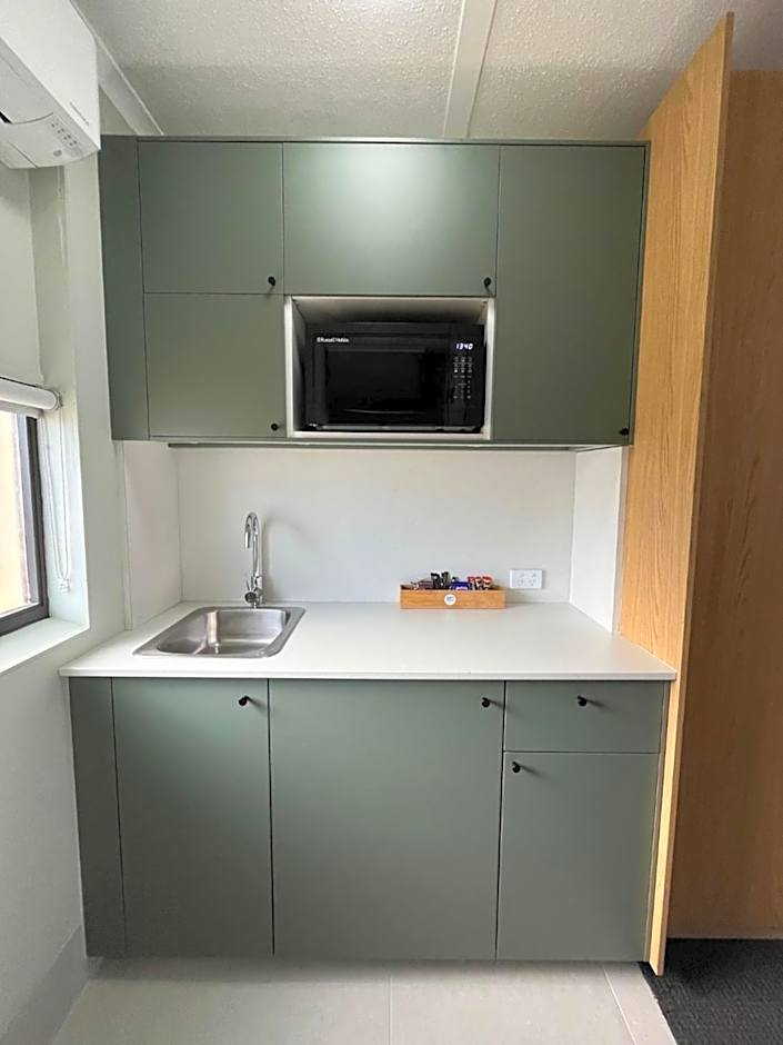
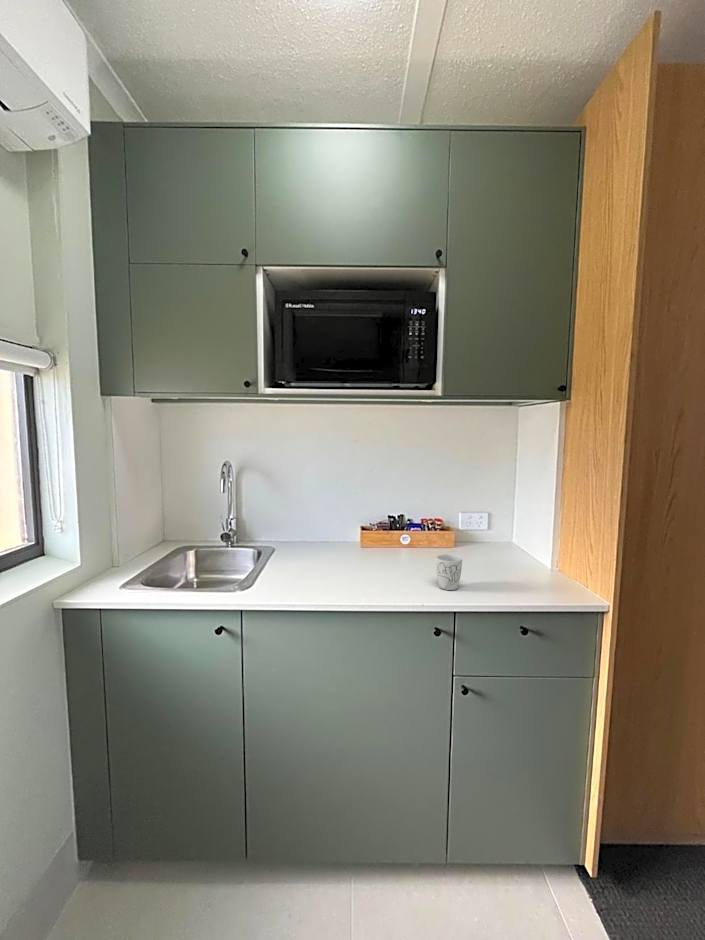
+ mug [435,553,463,591]
